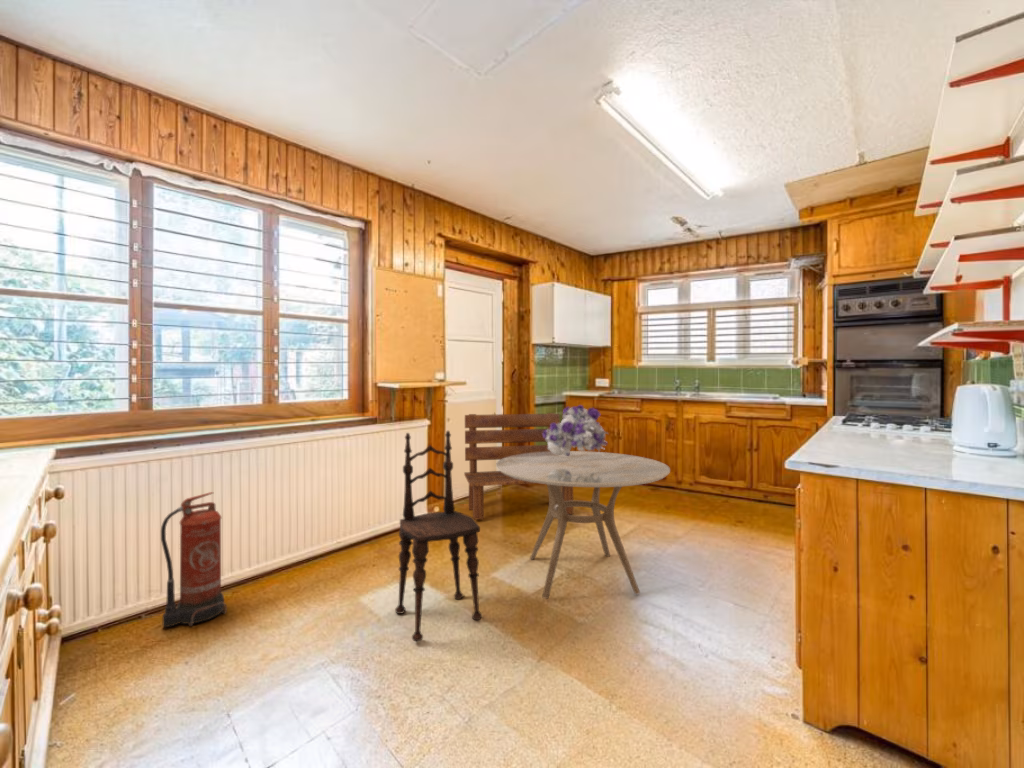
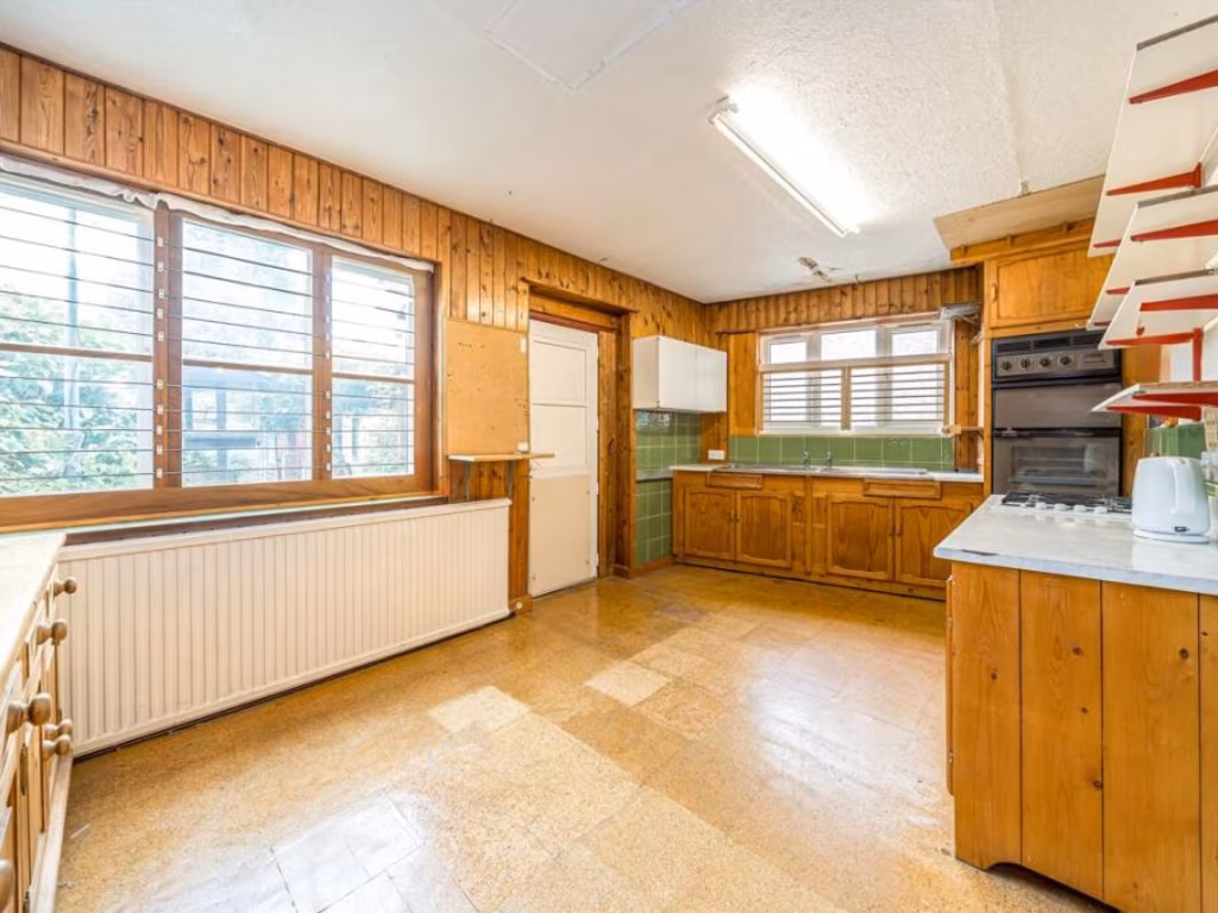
- fire extinguisher [160,491,228,628]
- dining chair [394,430,483,642]
- dining table [495,450,671,600]
- bench [463,412,574,520]
- bouquet [543,404,610,456]
